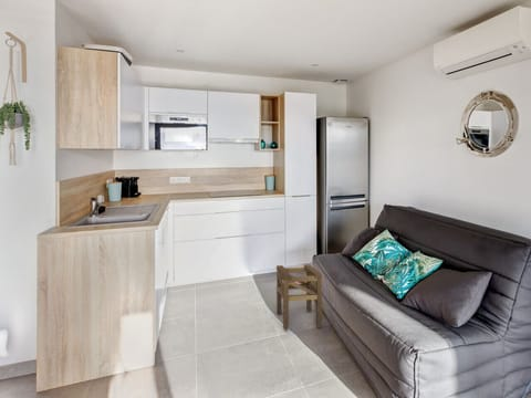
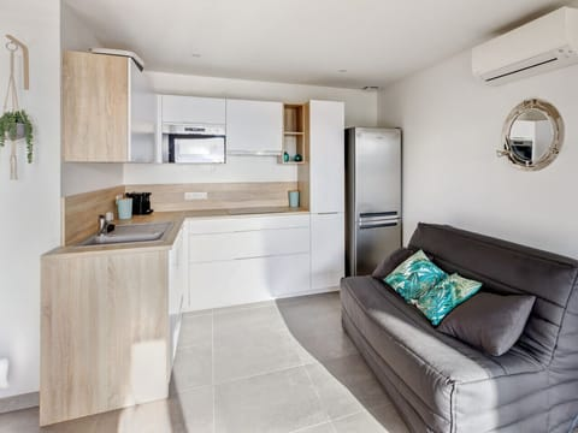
- stool [275,263,323,331]
